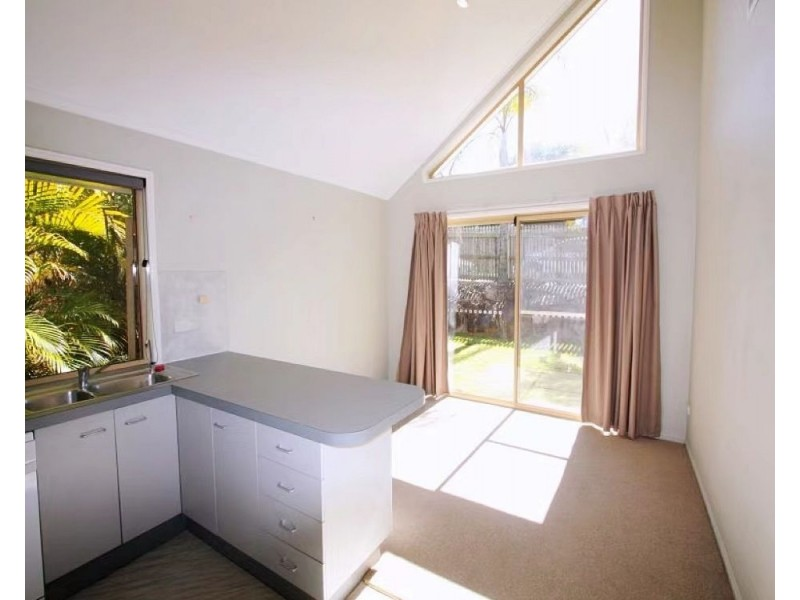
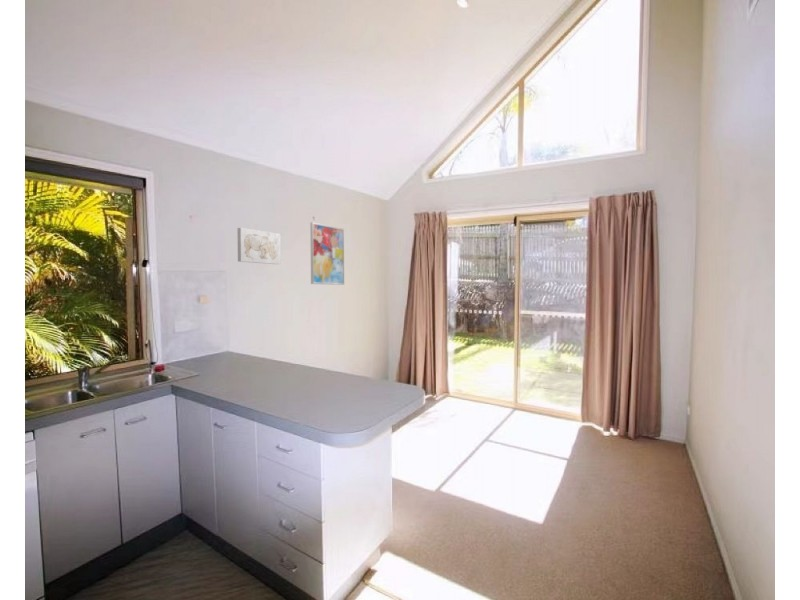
+ wall art [236,227,282,265]
+ wall art [310,221,345,286]
